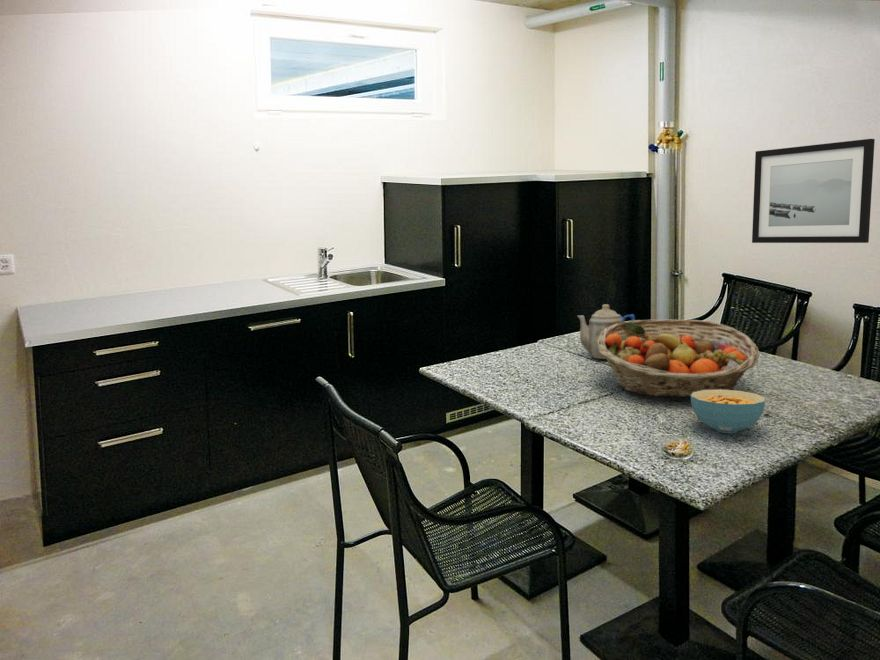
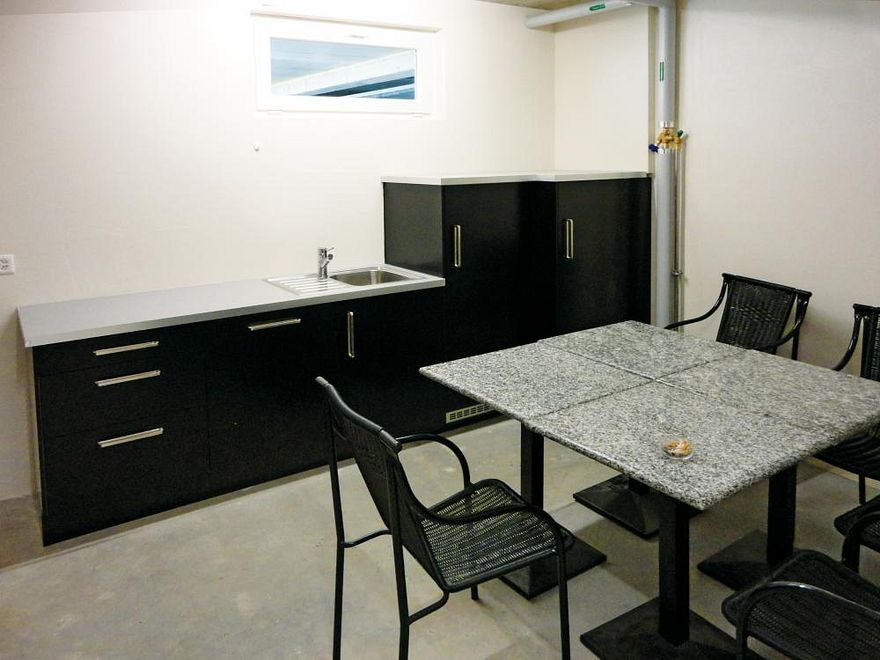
- fruit basket [598,318,760,398]
- teapot [577,303,636,360]
- wall art [751,138,876,244]
- cereal bowl [690,389,767,434]
